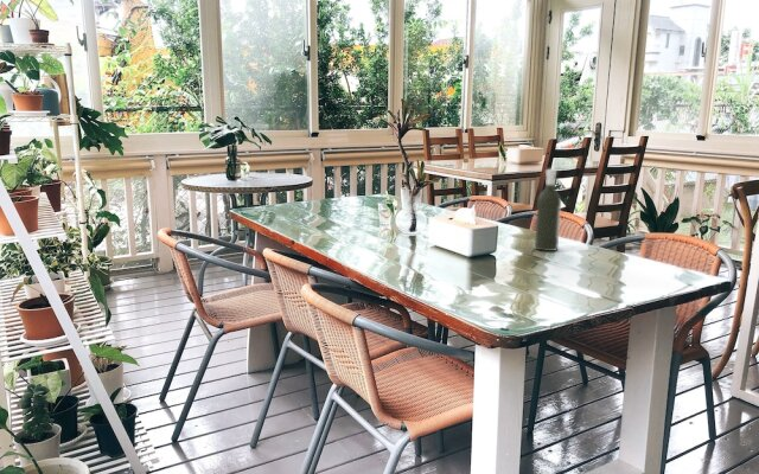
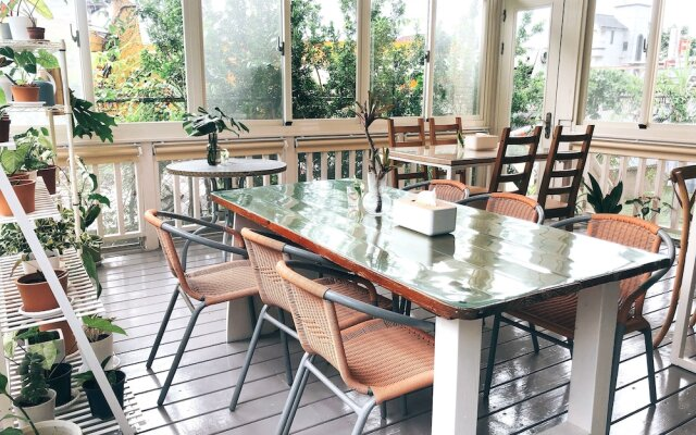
- bottle [534,168,562,252]
